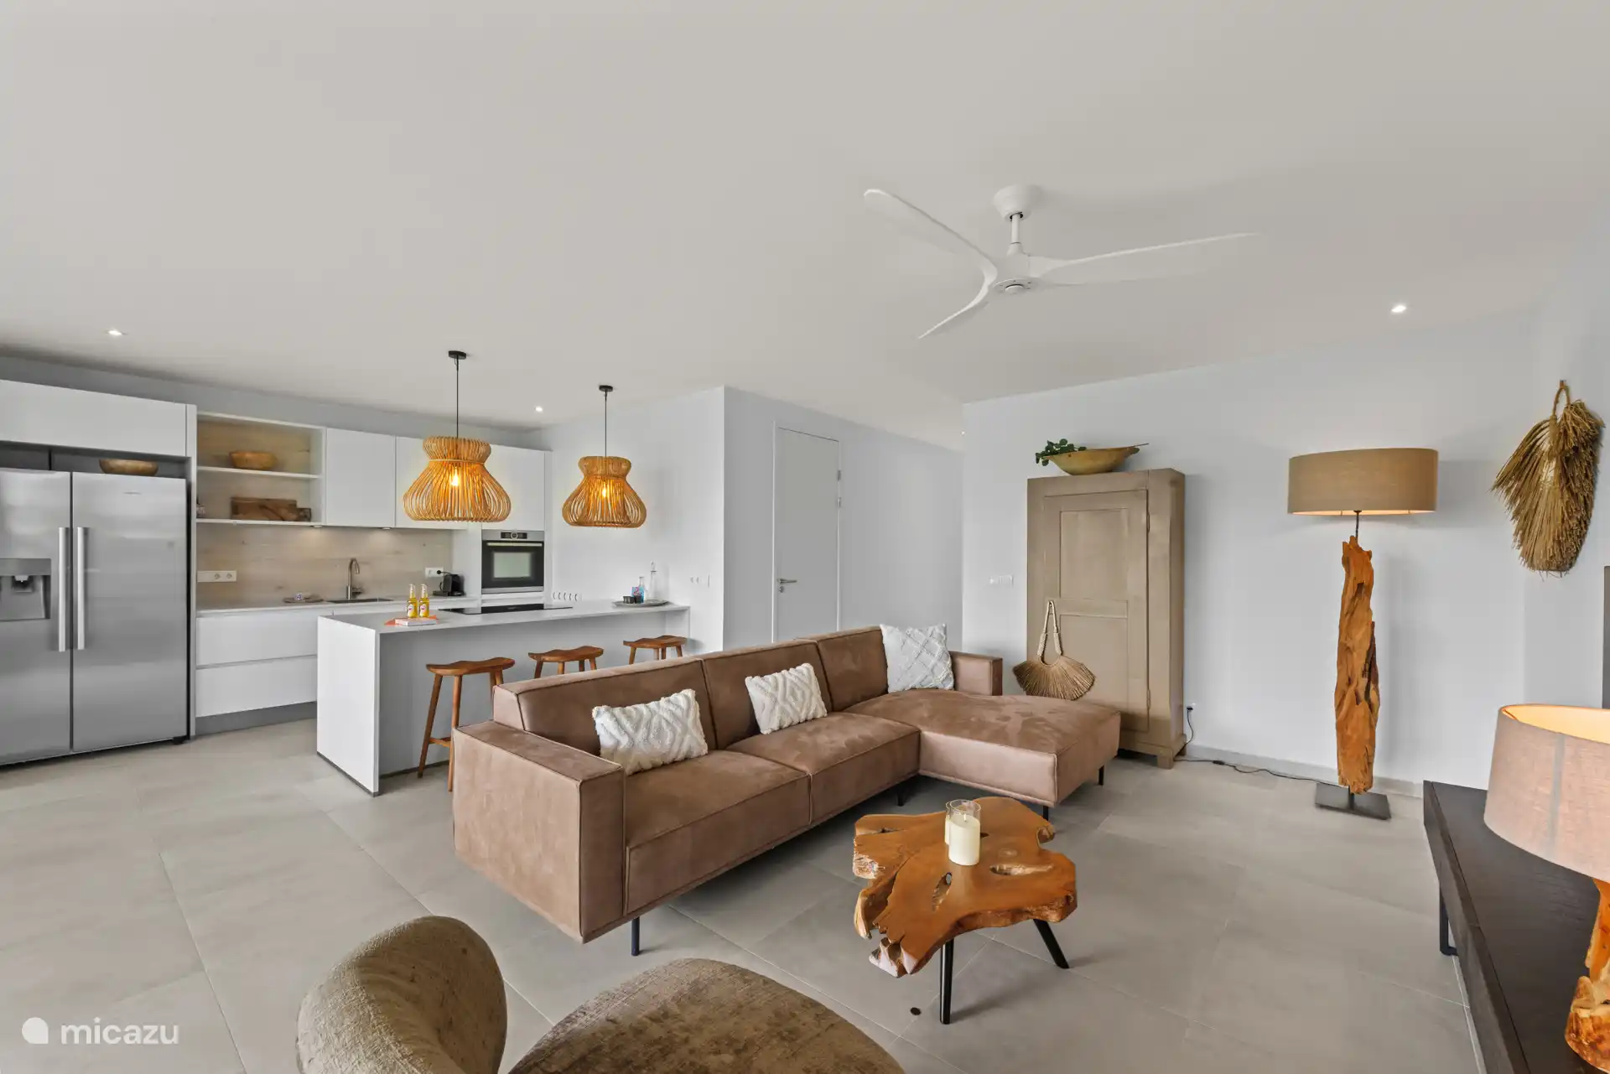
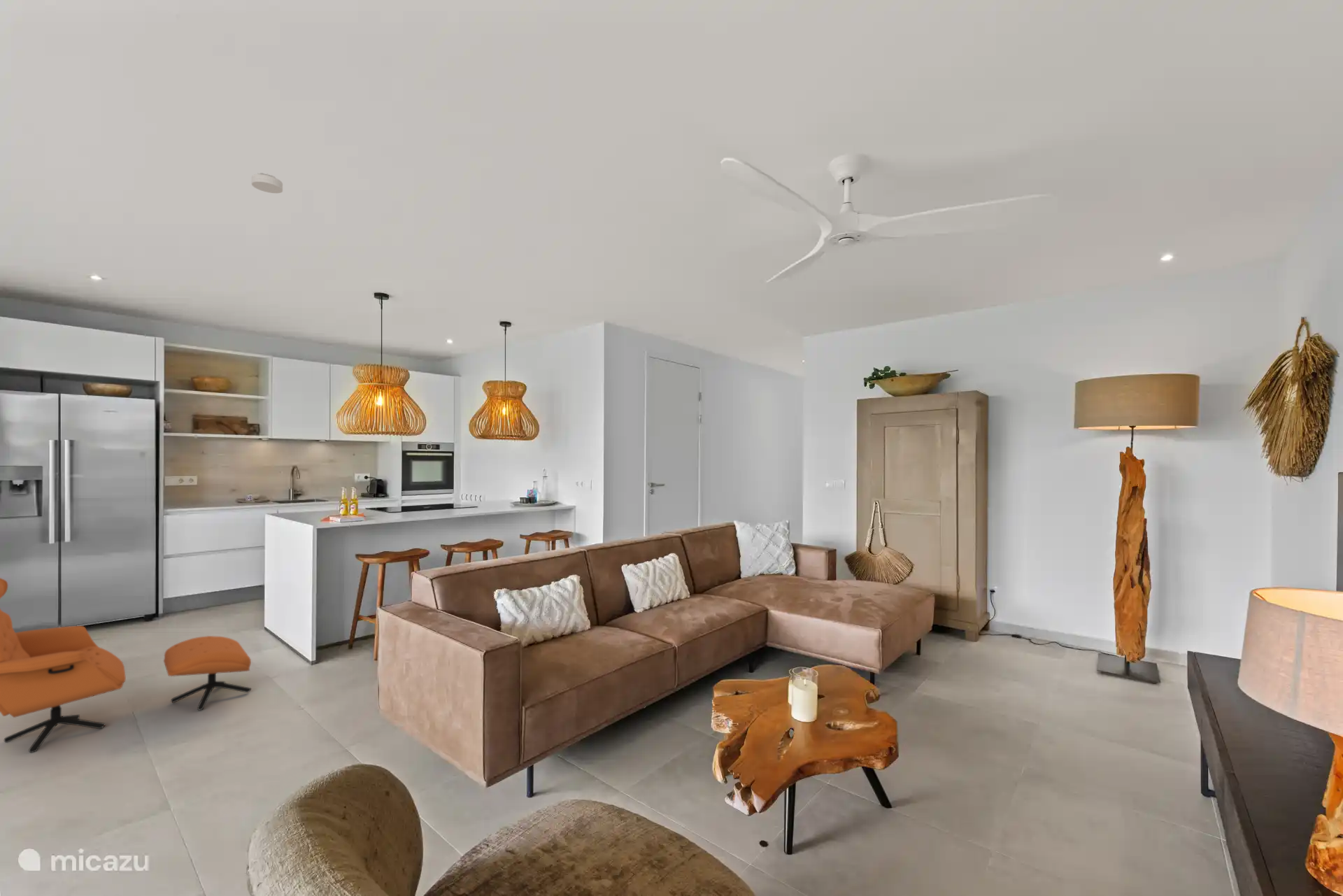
+ armchair [0,577,252,753]
+ smoke detector [251,172,283,194]
